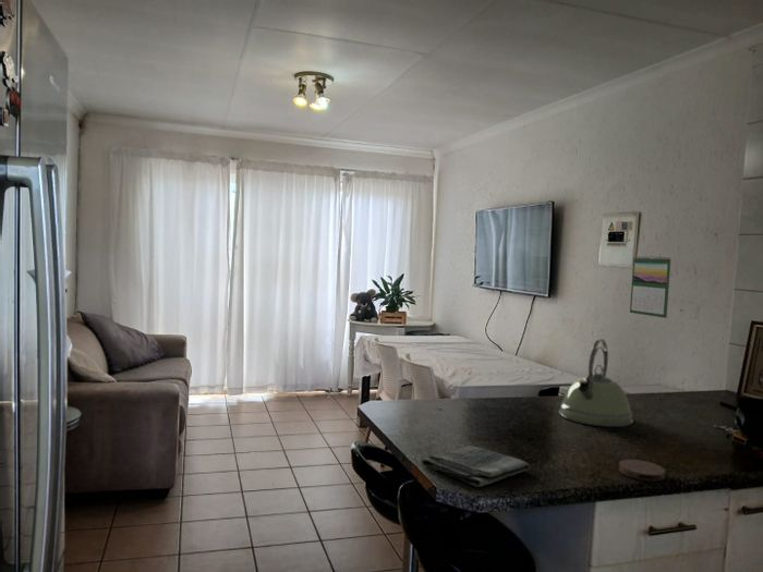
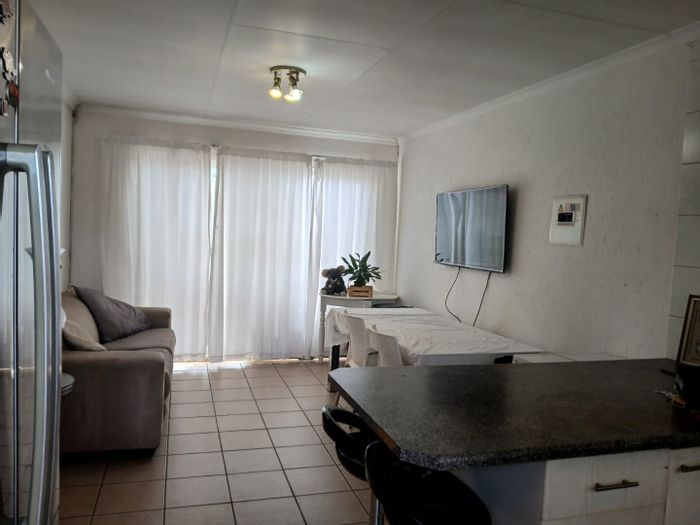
- calendar [629,255,671,319]
- coaster [617,459,667,482]
- dish towel [421,443,531,488]
- kettle [558,338,634,428]
